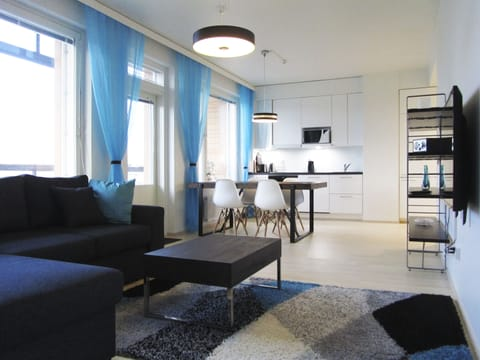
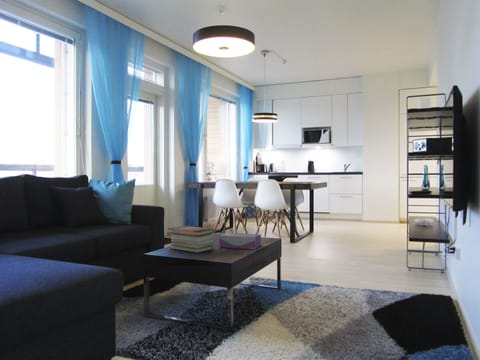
+ tissue box [218,232,262,250]
+ book stack [167,225,215,254]
